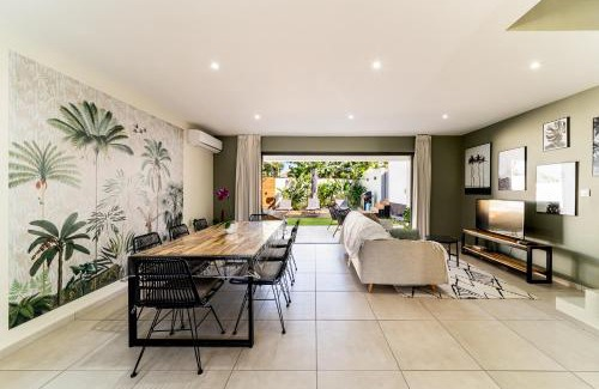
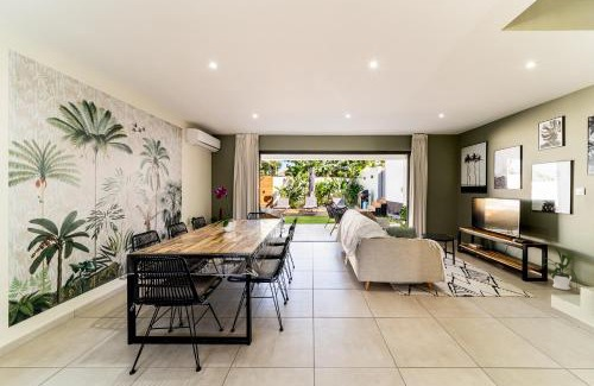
+ house plant [541,246,577,291]
